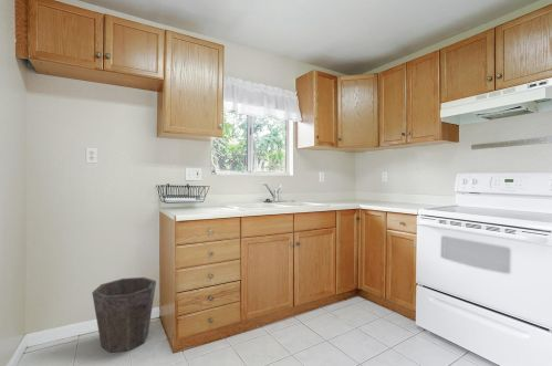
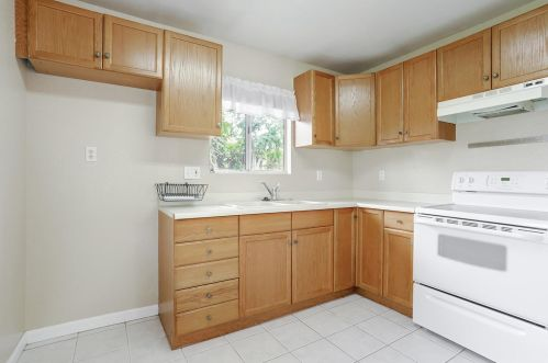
- waste bin [91,276,157,354]
